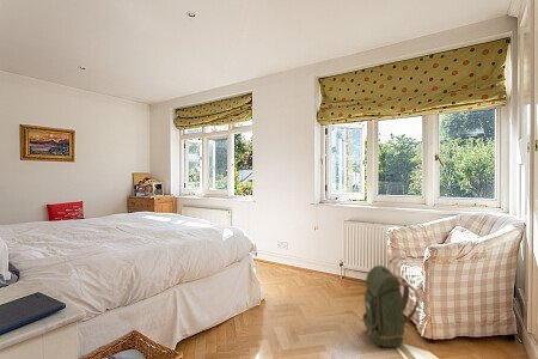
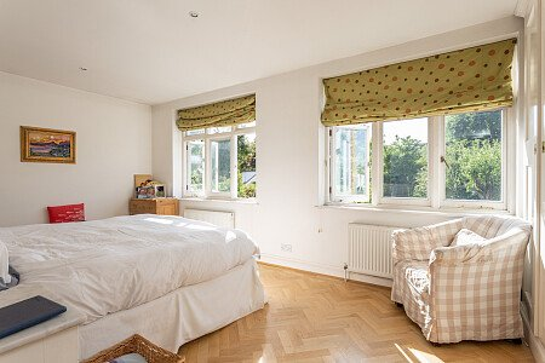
- backpack [359,264,420,348]
